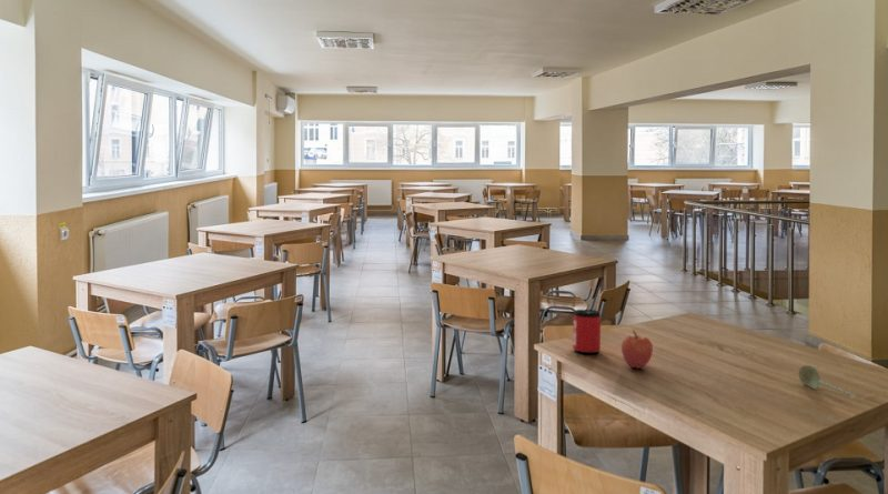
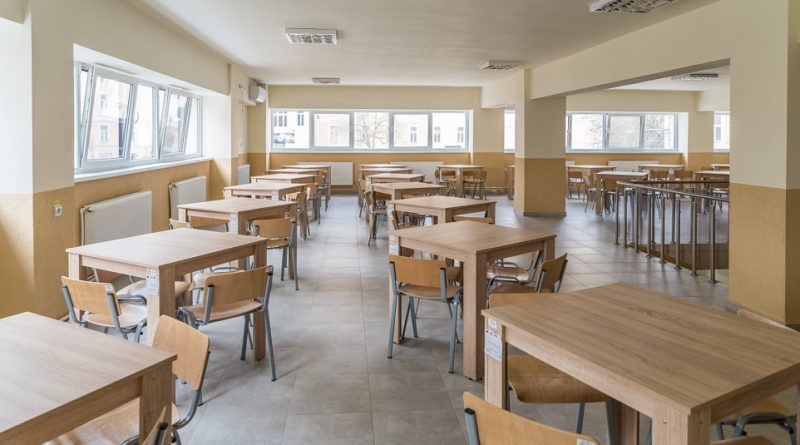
- apple [620,330,654,370]
- can [572,309,602,354]
- soupspoon [798,364,856,400]
